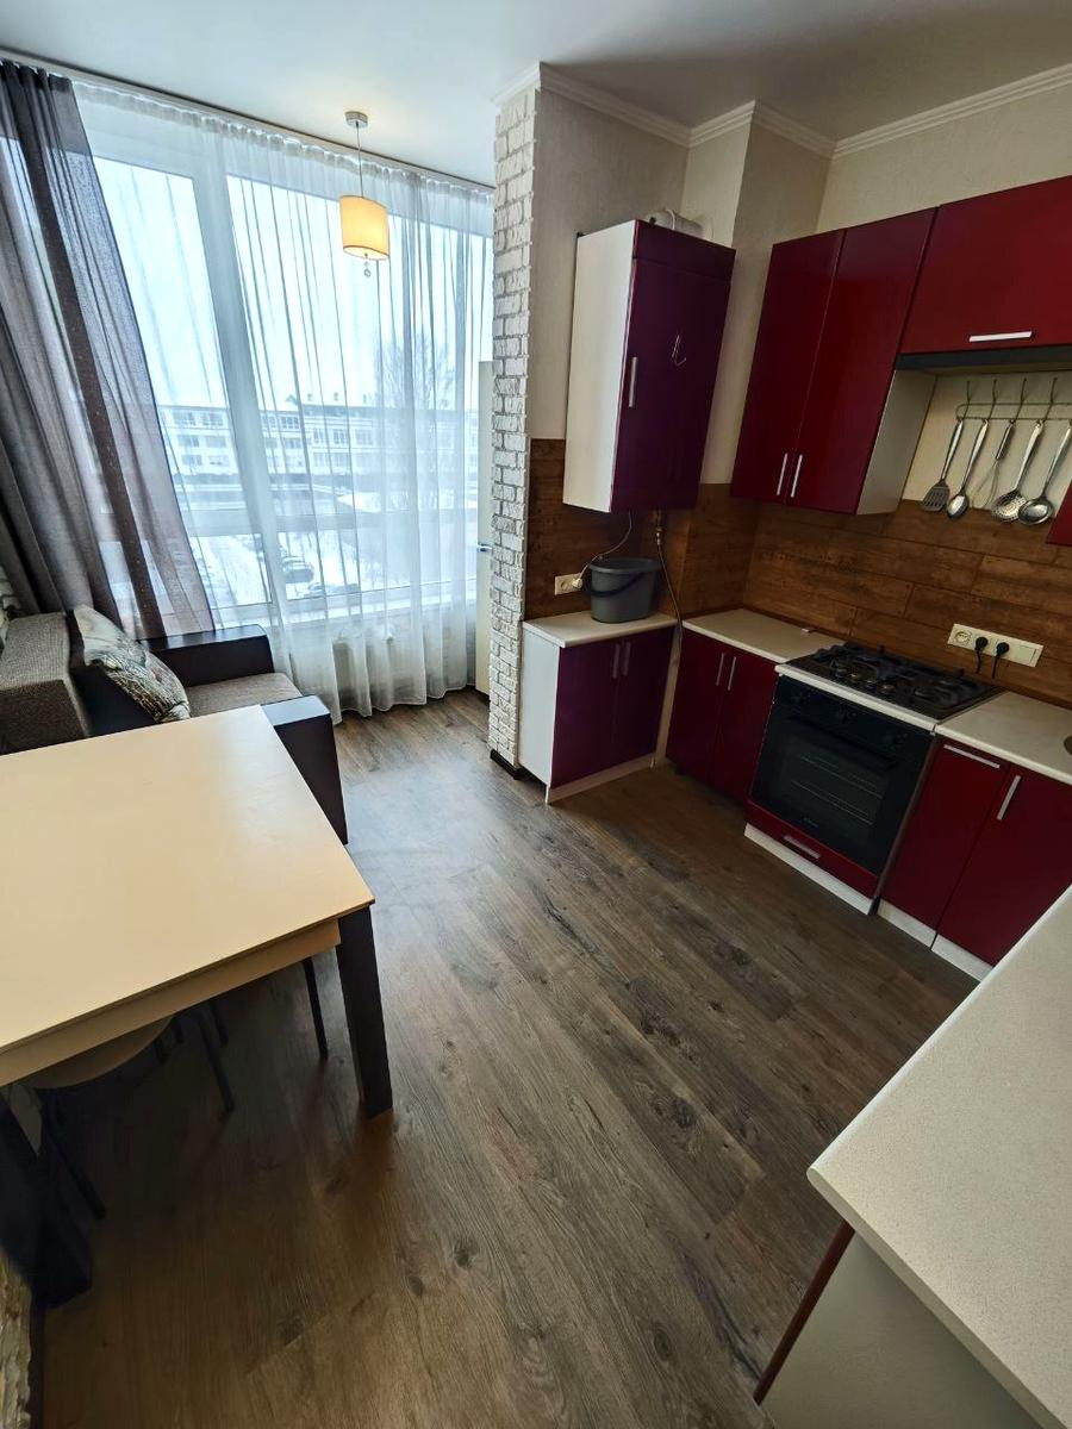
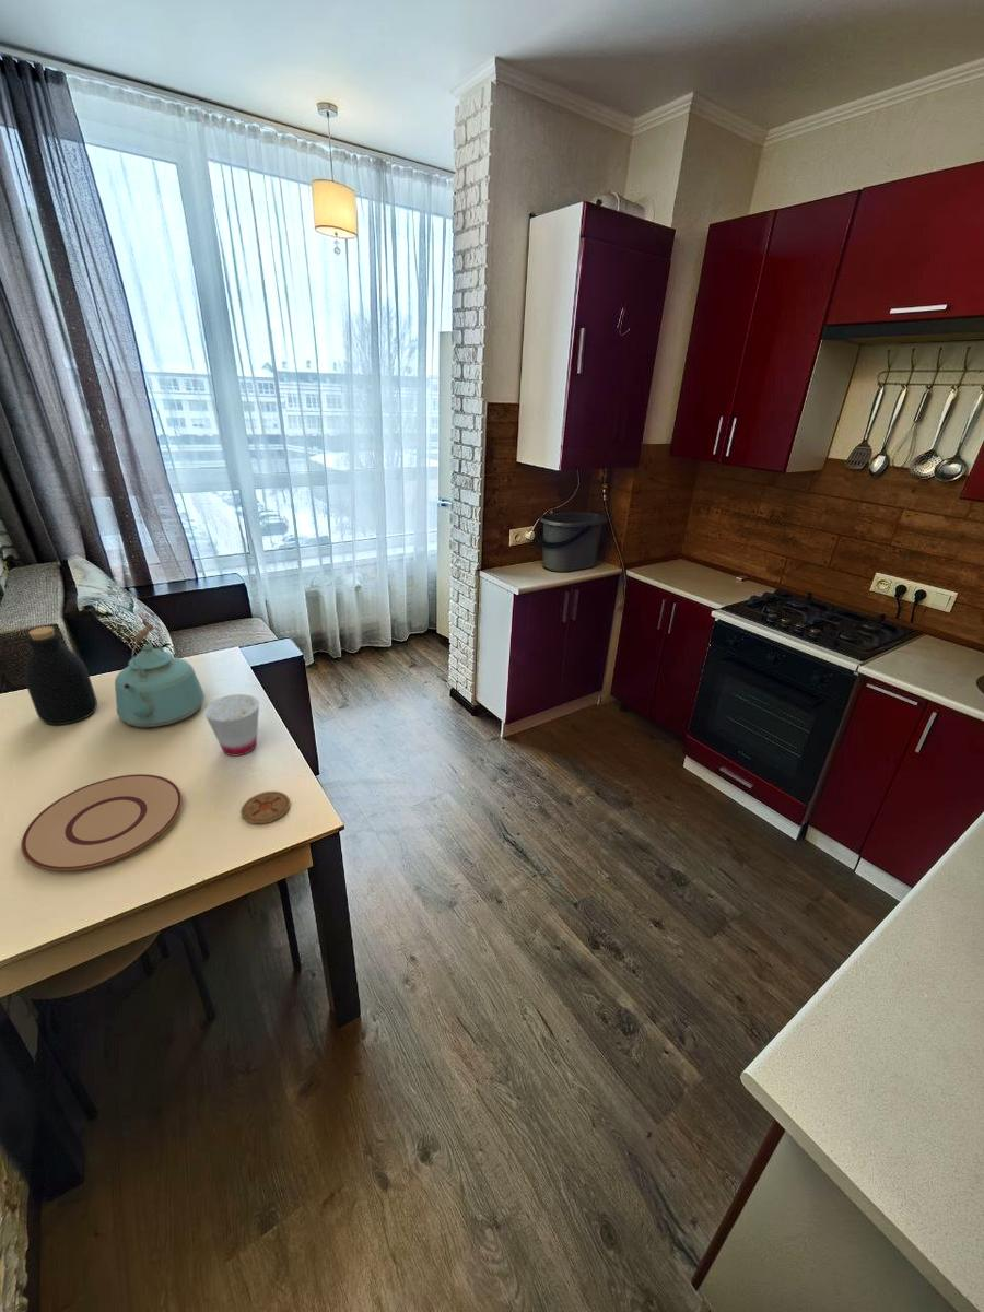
+ plate [20,773,184,871]
+ coaster [241,790,291,825]
+ kettle [114,623,206,728]
+ bottle [23,625,98,726]
+ cup [203,693,260,757]
